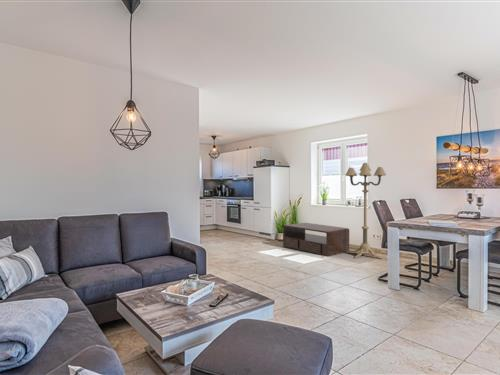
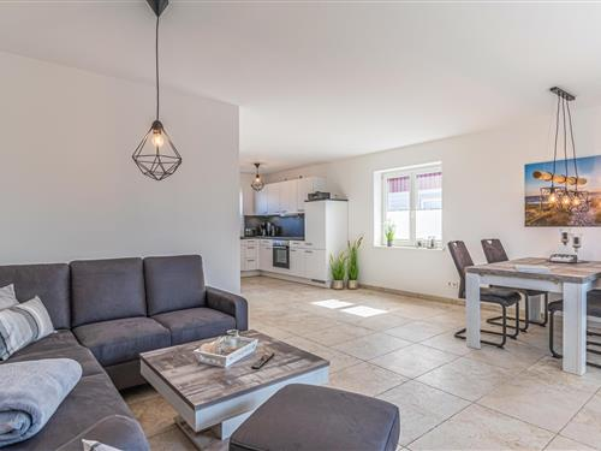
- coffee table [282,222,350,258]
- floor lamp [344,162,387,260]
